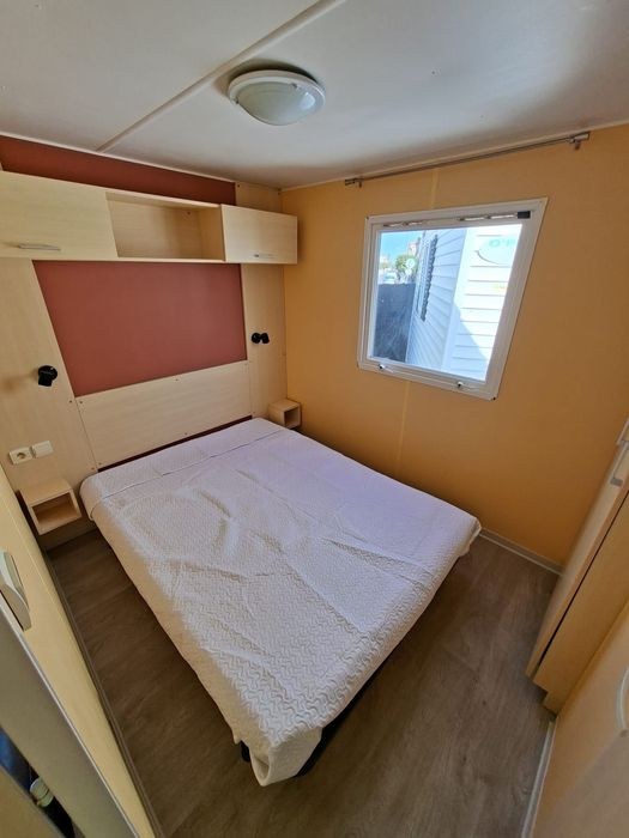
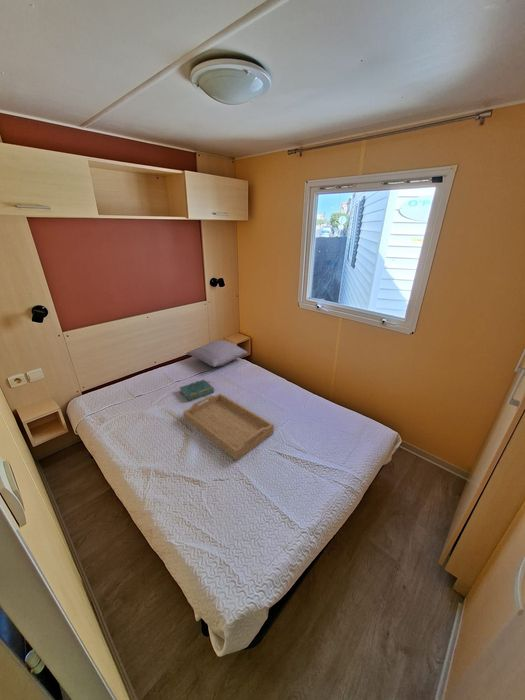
+ book [178,378,215,402]
+ pillow [186,339,248,368]
+ serving tray [182,392,275,462]
